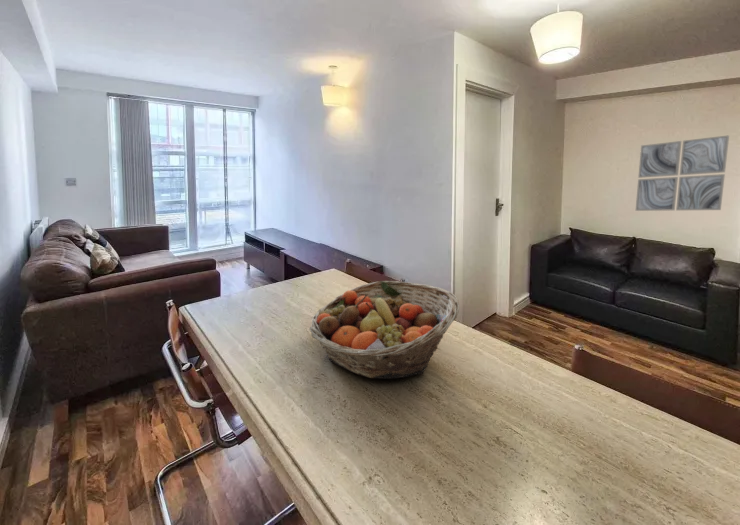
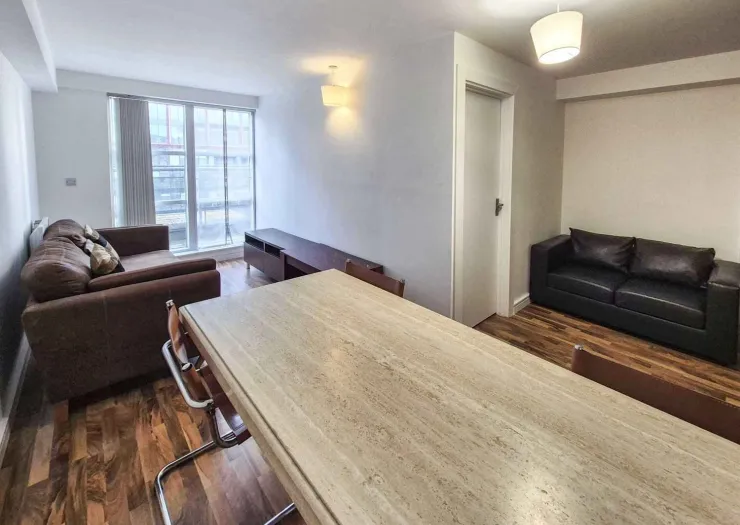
- fruit basket [309,280,460,380]
- wall art [635,134,730,212]
